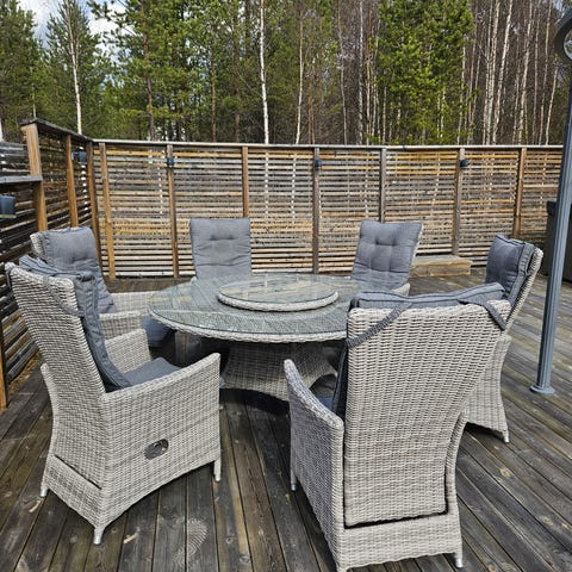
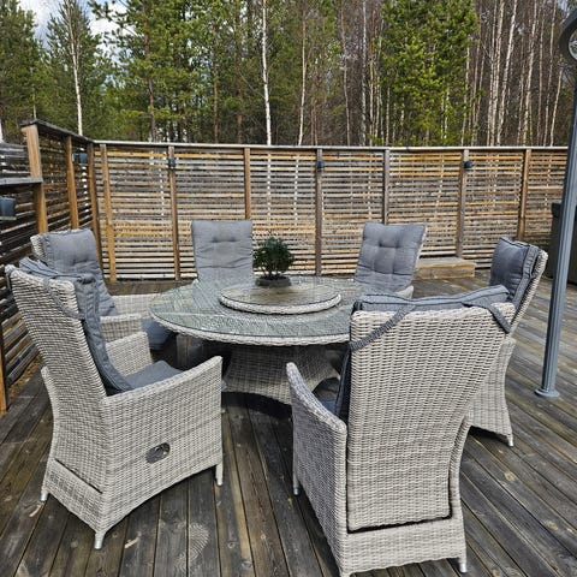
+ potted plant [251,232,297,287]
